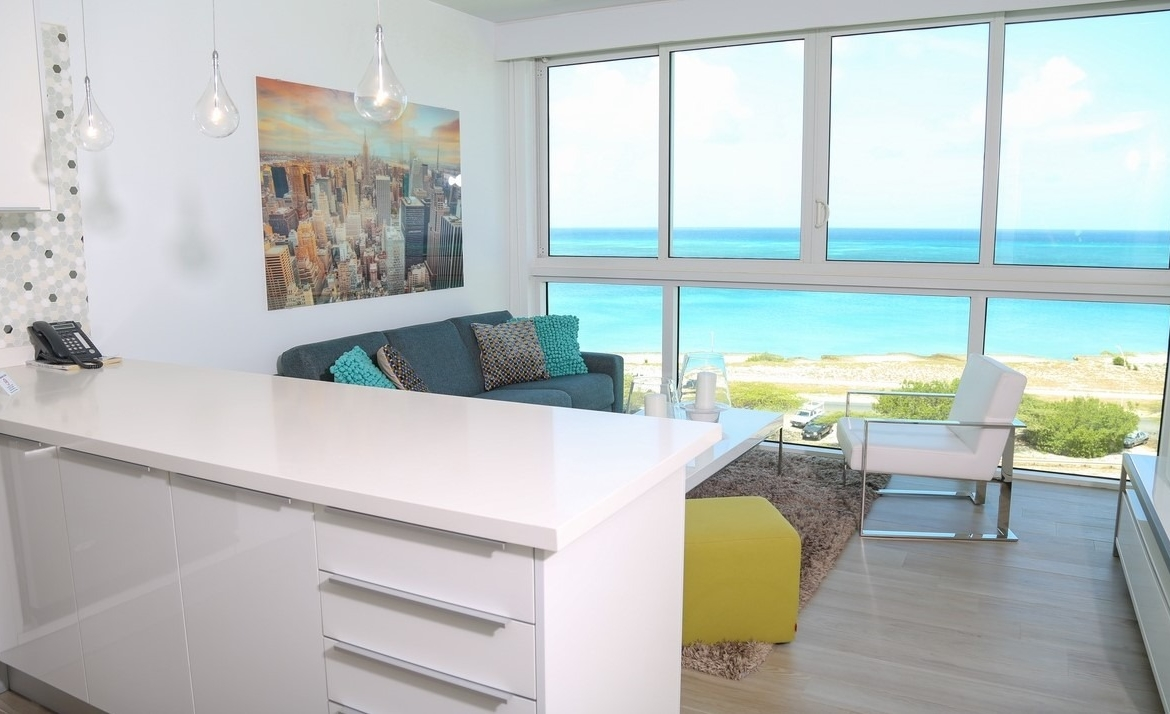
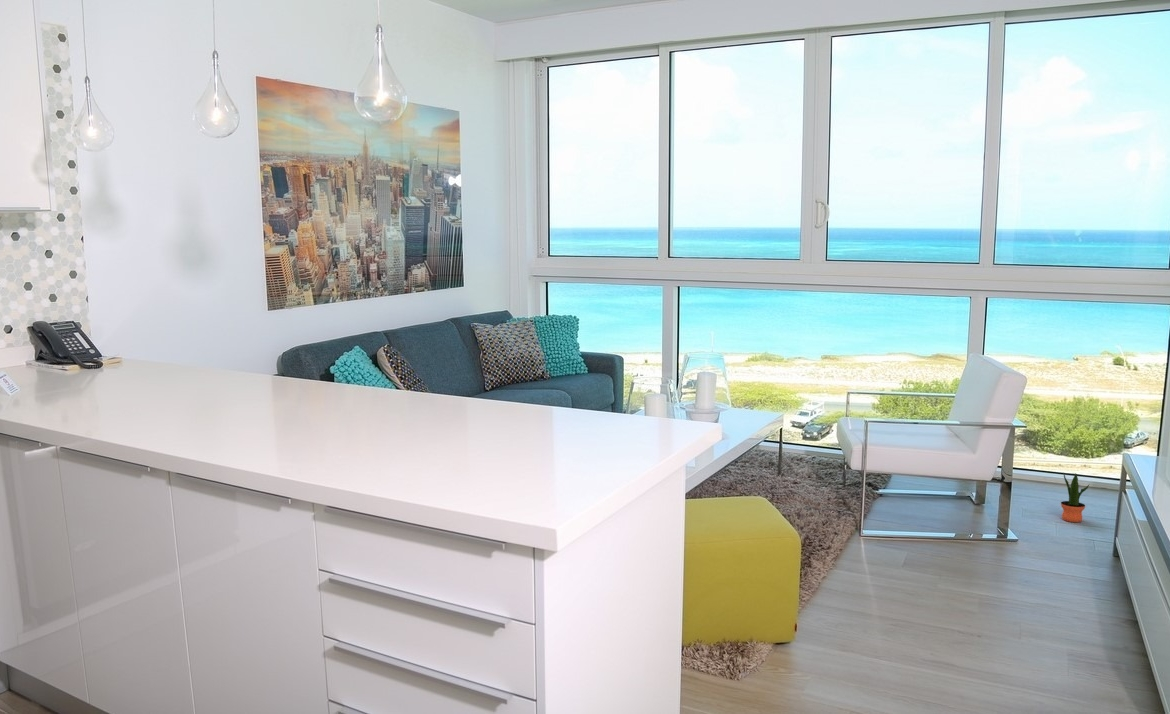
+ potted plant [1060,472,1090,523]
